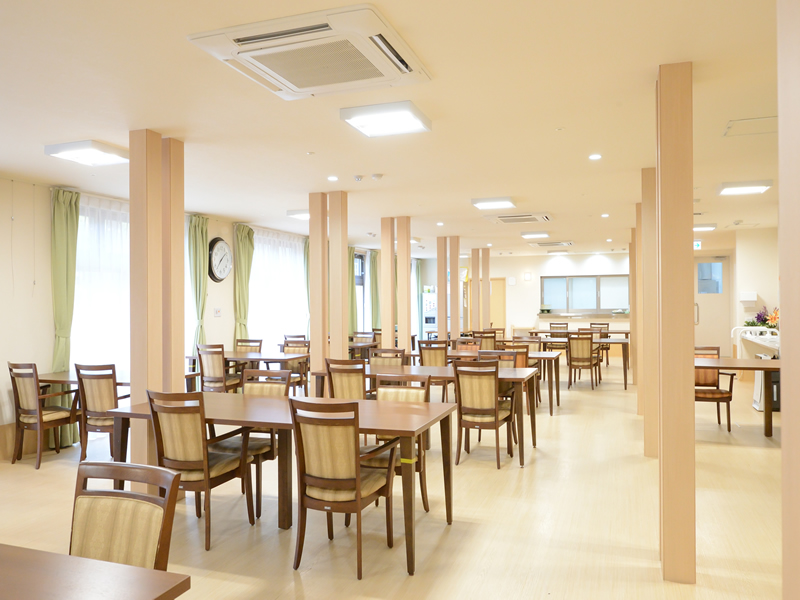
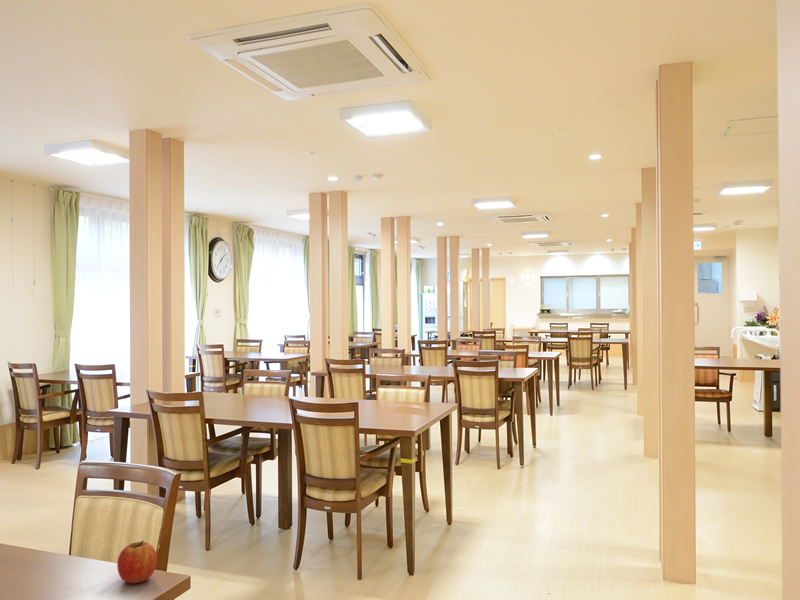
+ apple [116,540,158,584]
